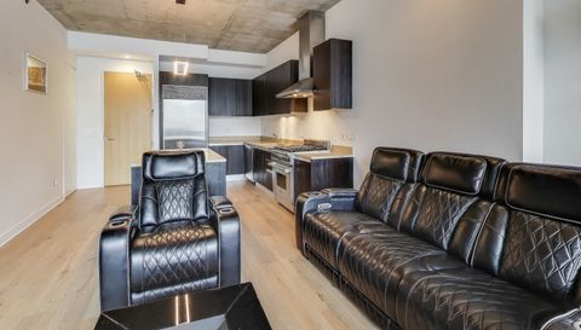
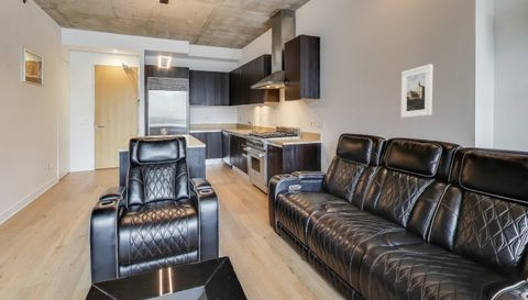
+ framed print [400,63,433,119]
